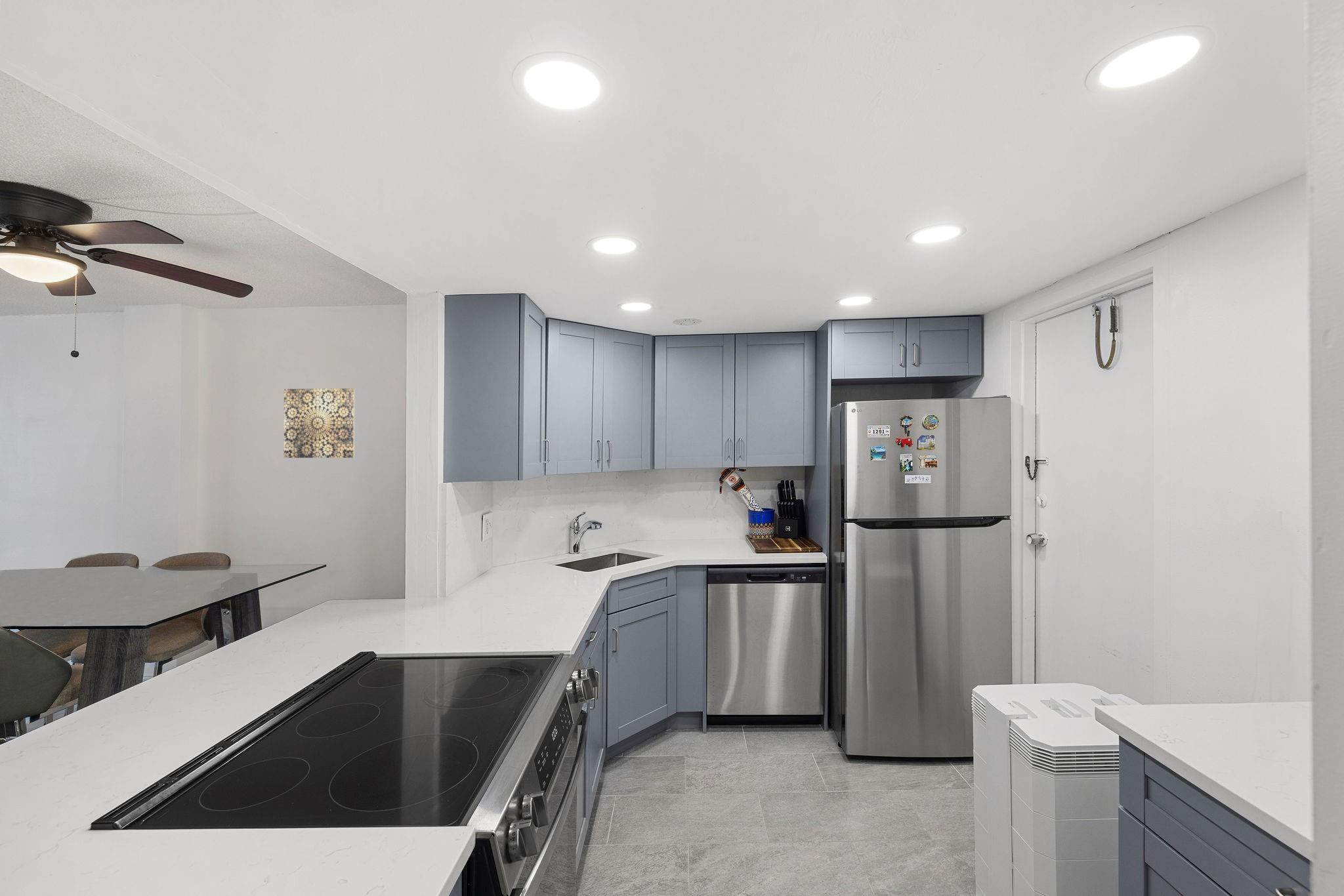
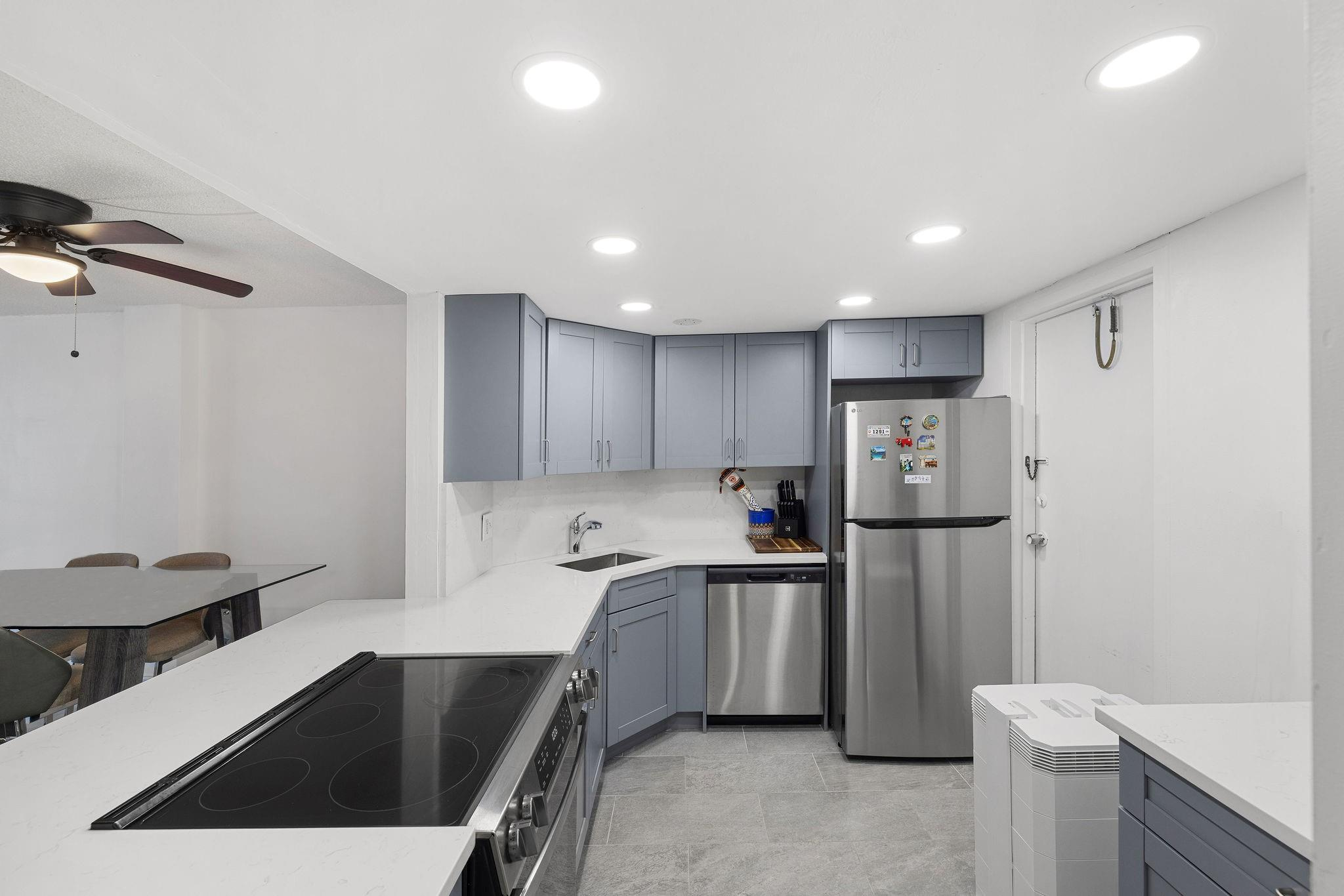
- wall art [284,388,355,458]
